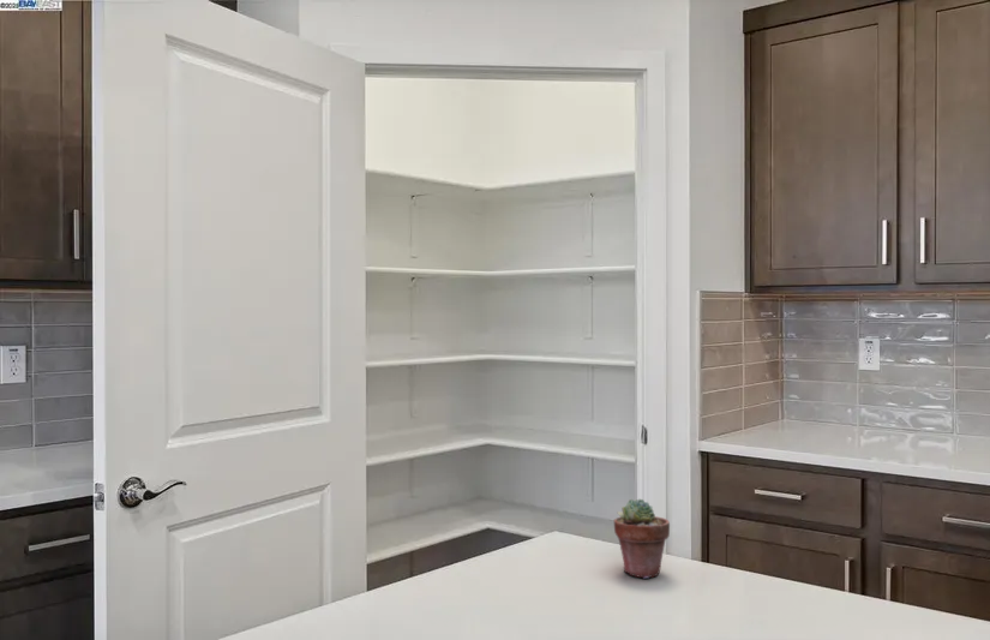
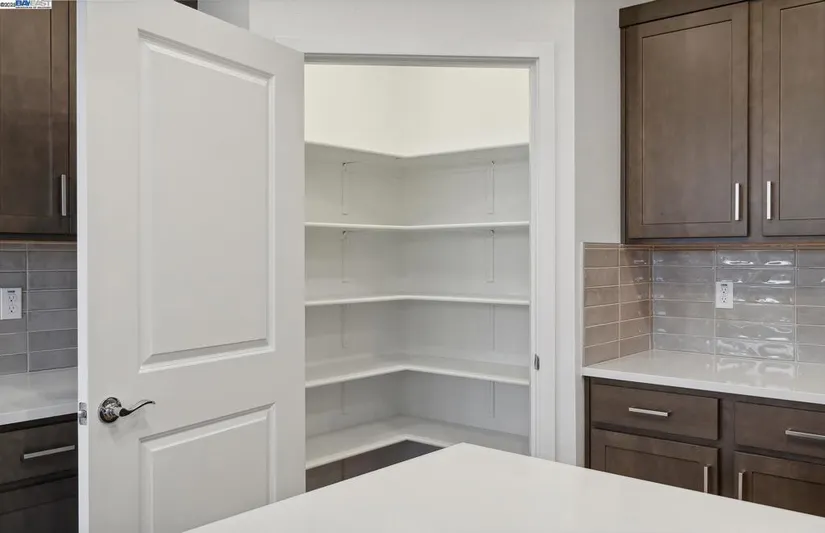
- potted succulent [613,498,671,580]
